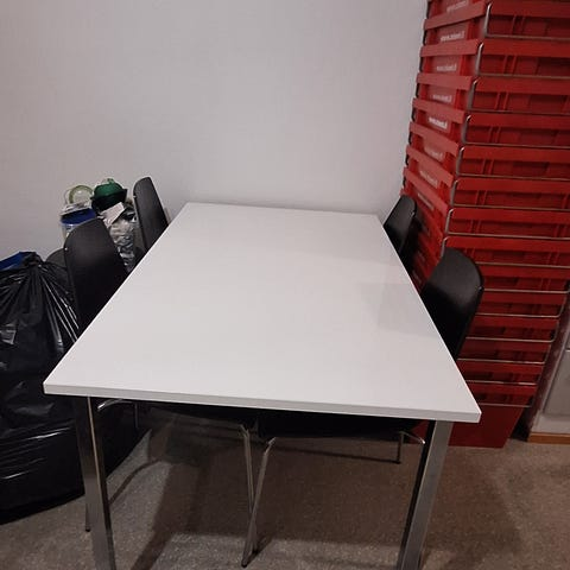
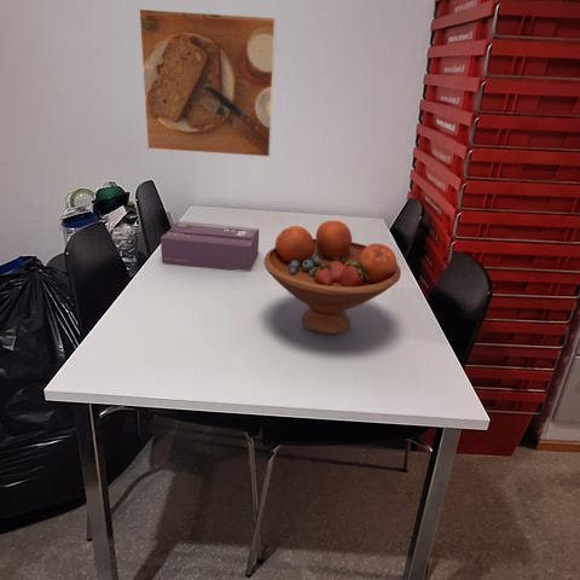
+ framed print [138,7,277,158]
+ tissue box [160,220,260,273]
+ fruit bowl [263,220,402,336]
